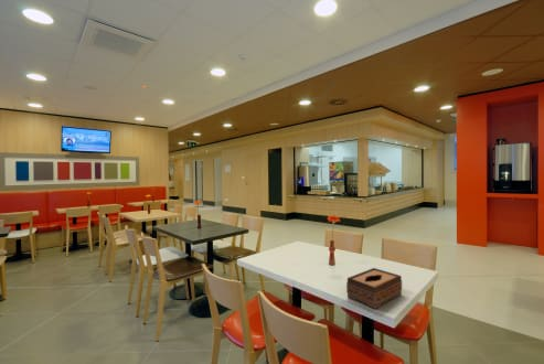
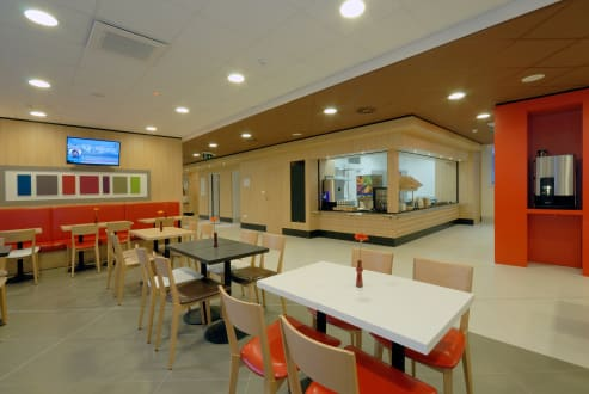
- tissue box [345,267,403,310]
